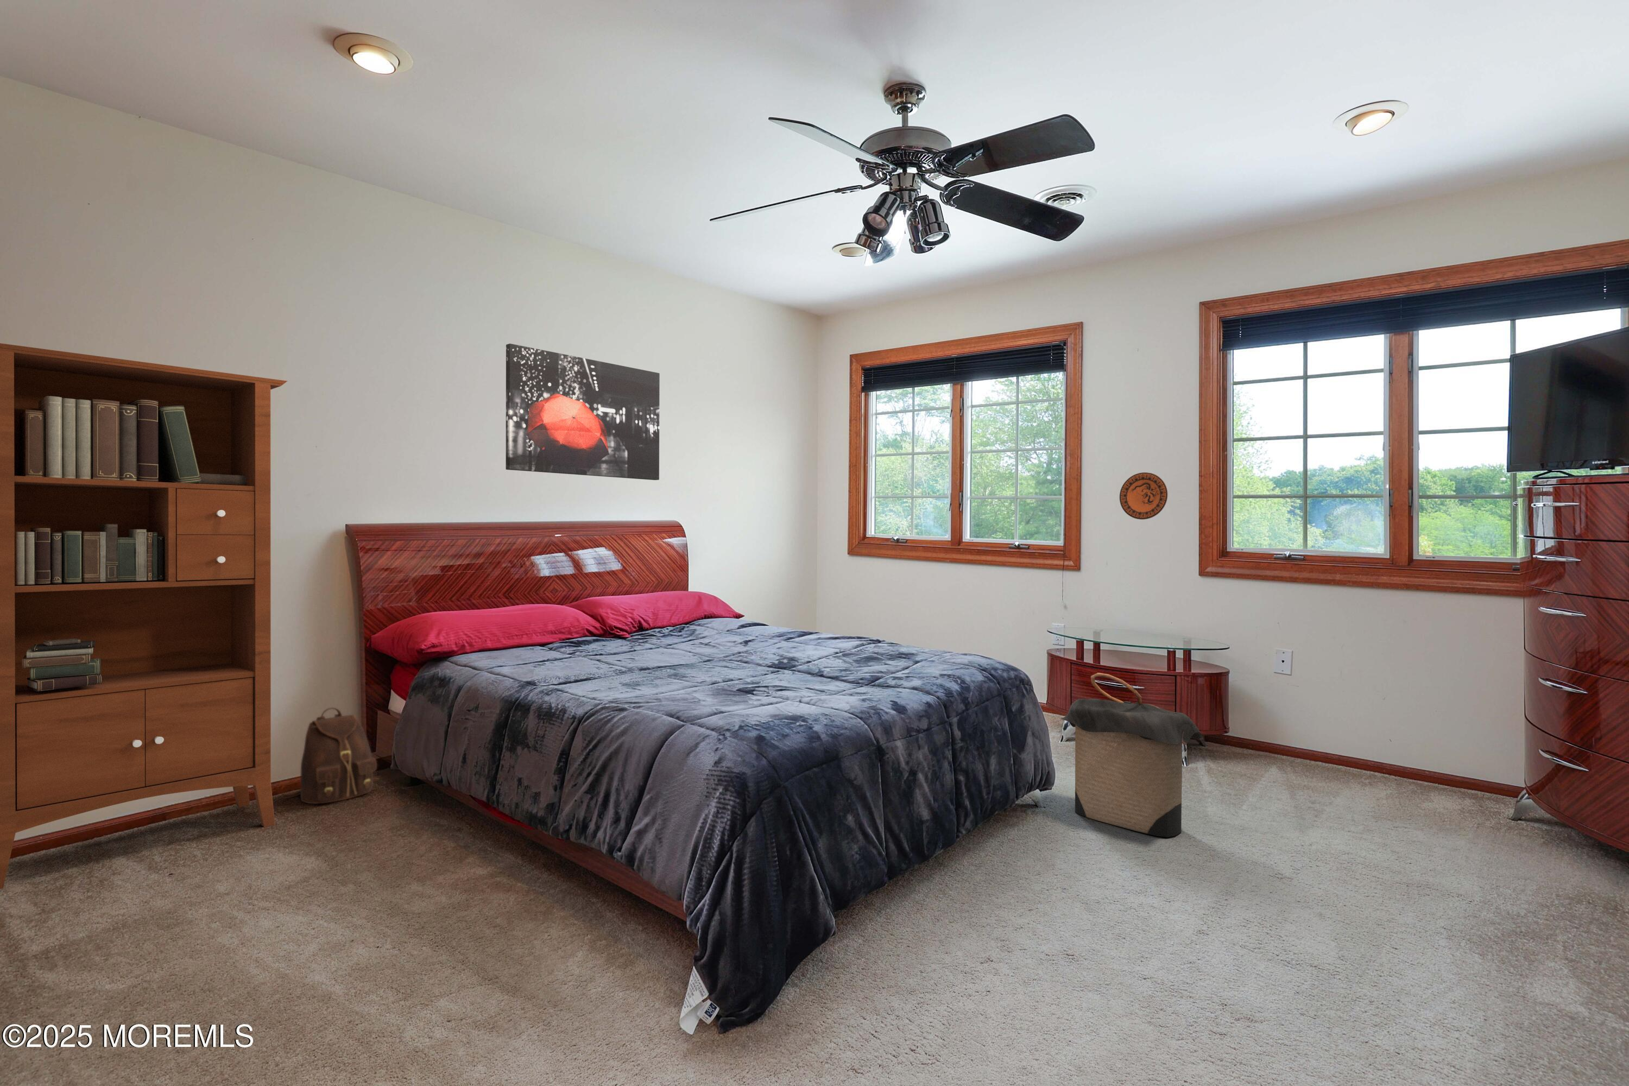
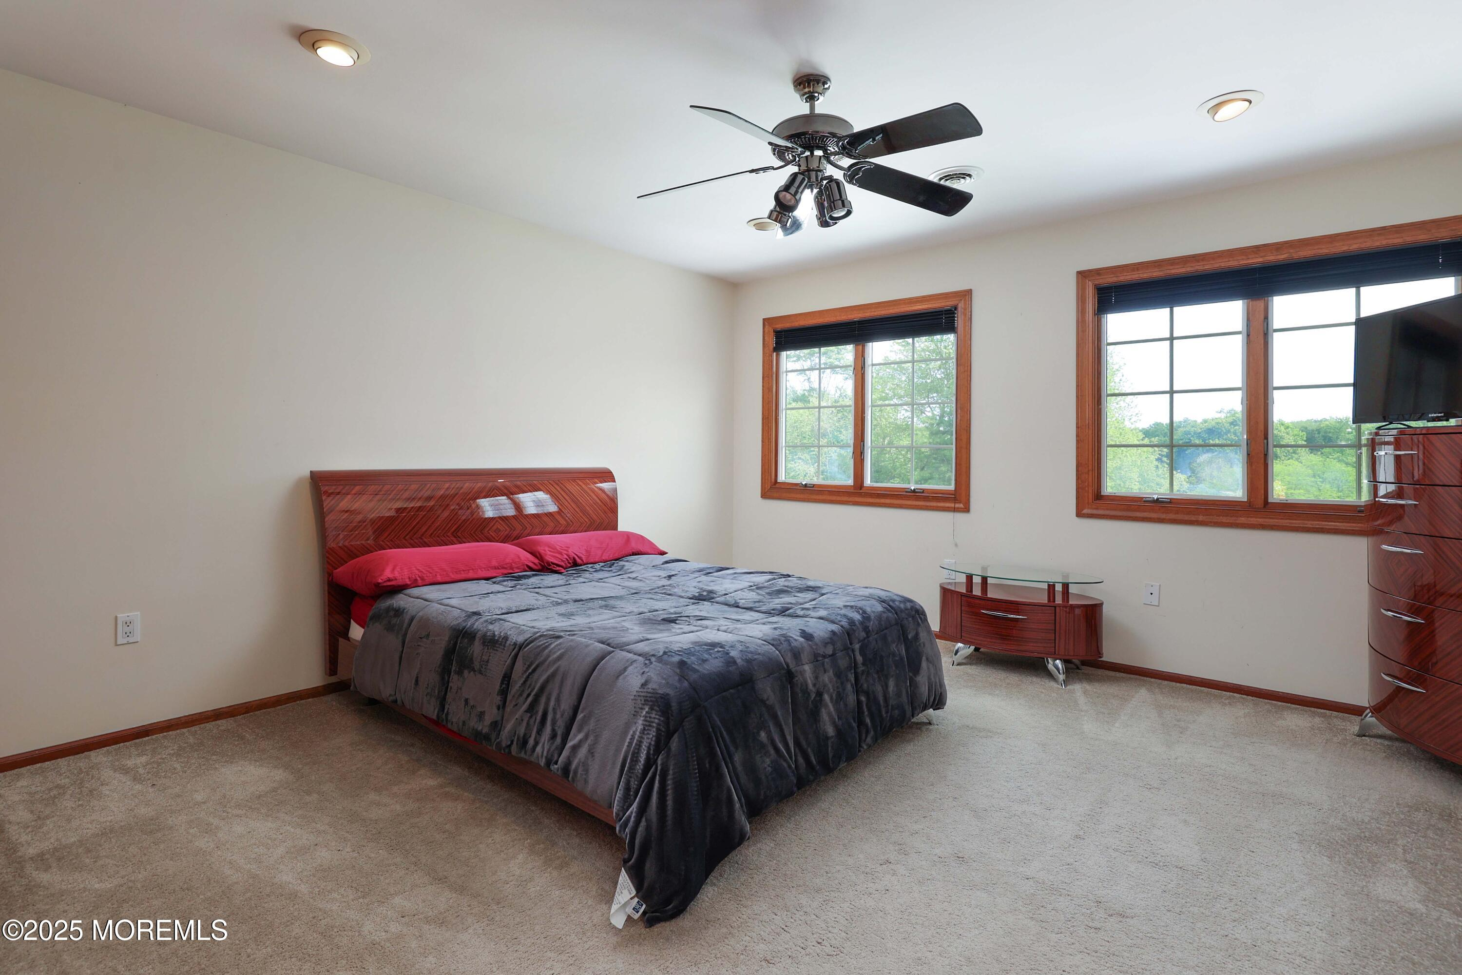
- decorative plate [1119,471,1168,520]
- wall art [505,343,661,480]
- bookcase [0,343,287,890]
- backpack [280,707,379,804]
- laundry hamper [1061,673,1205,838]
